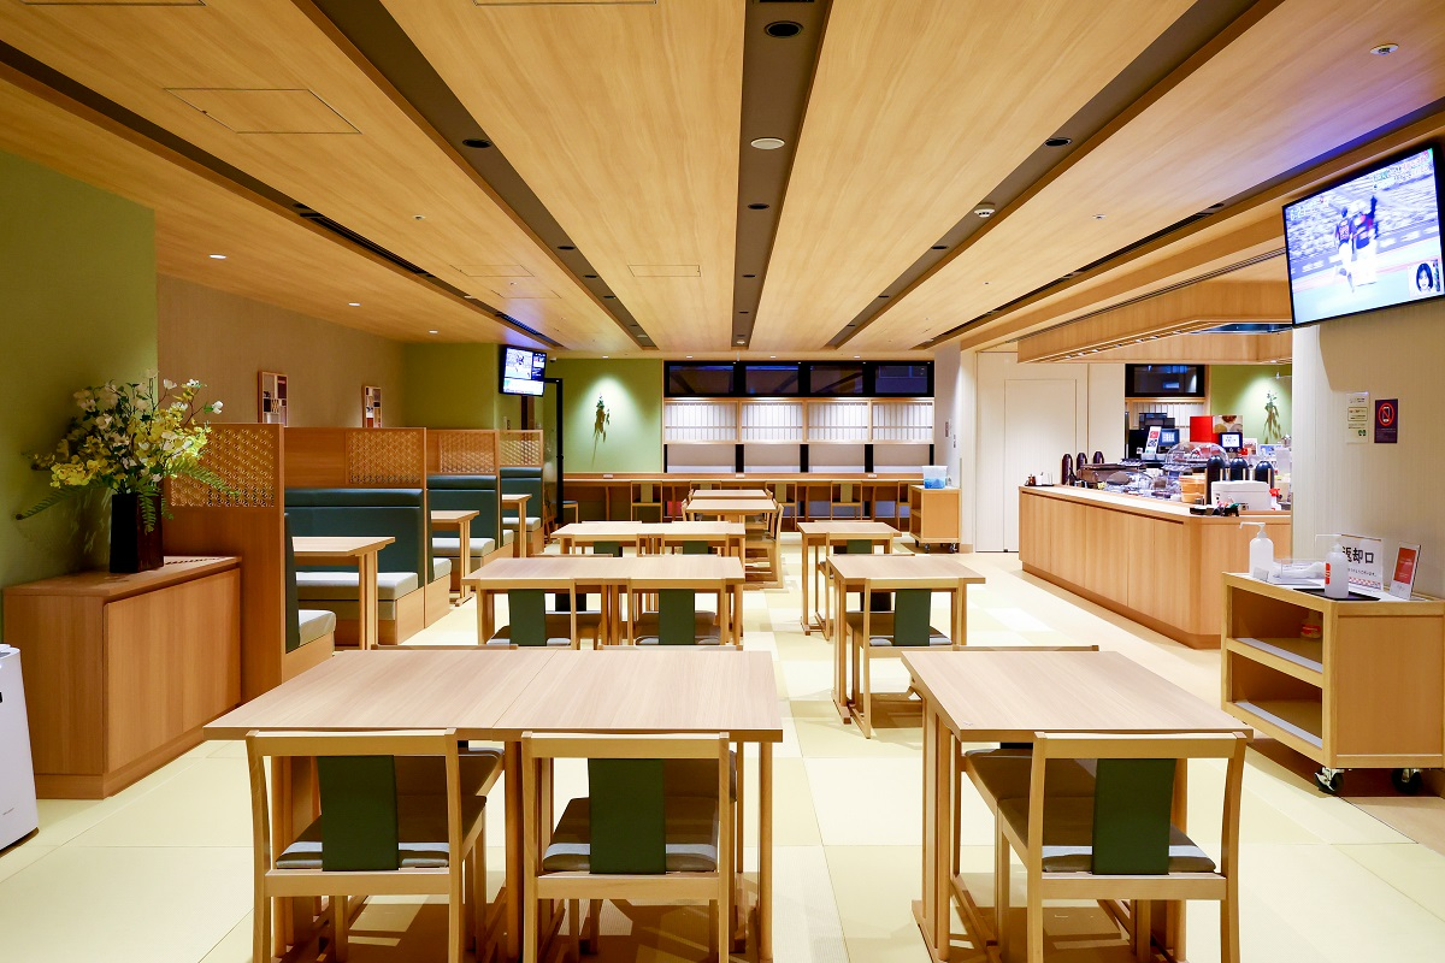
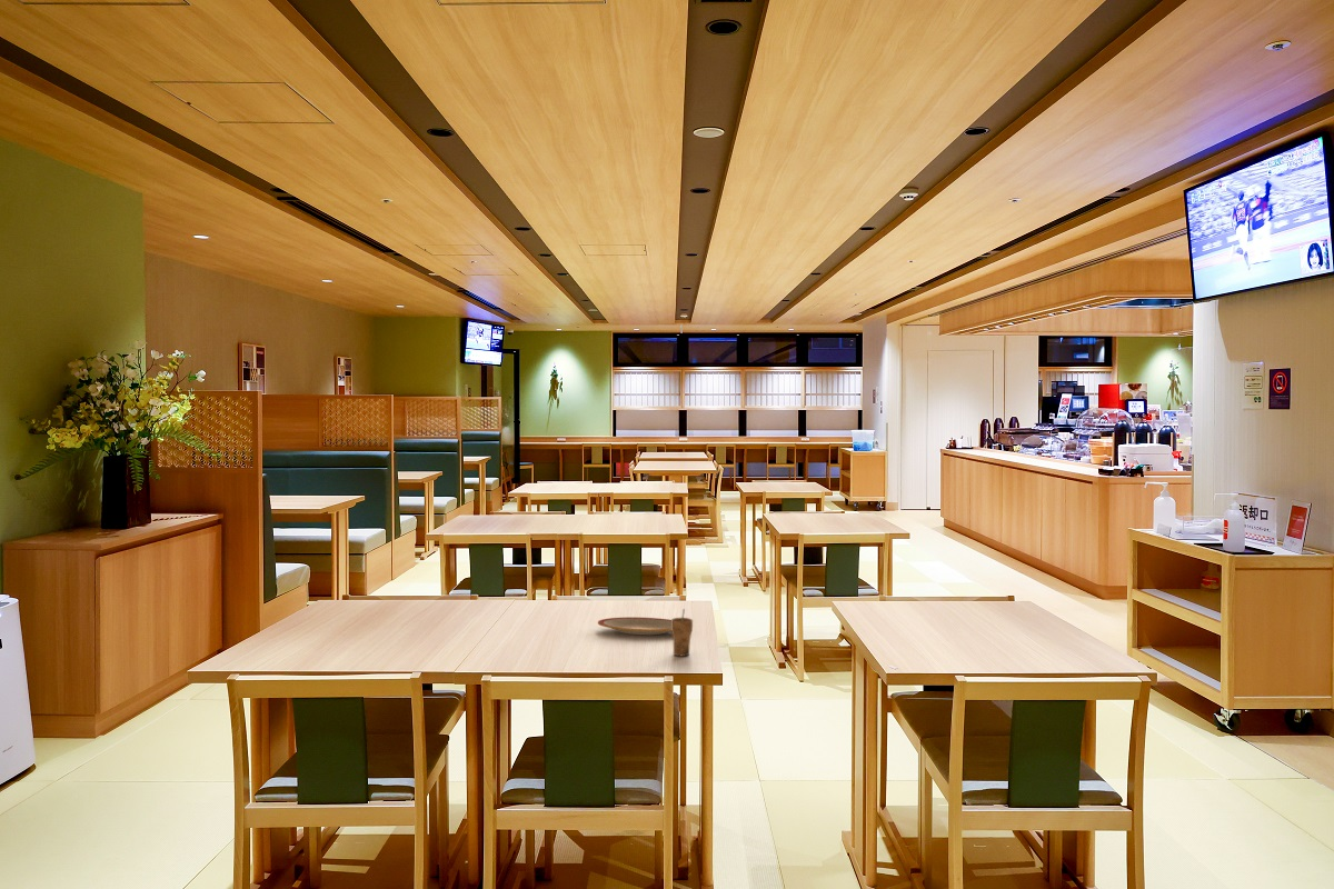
+ cup [670,608,694,657]
+ plate [597,616,671,636]
